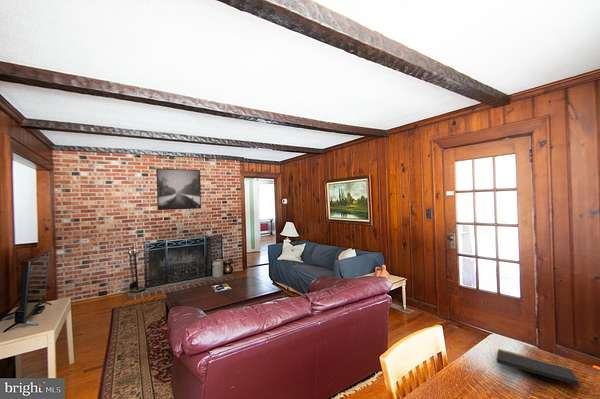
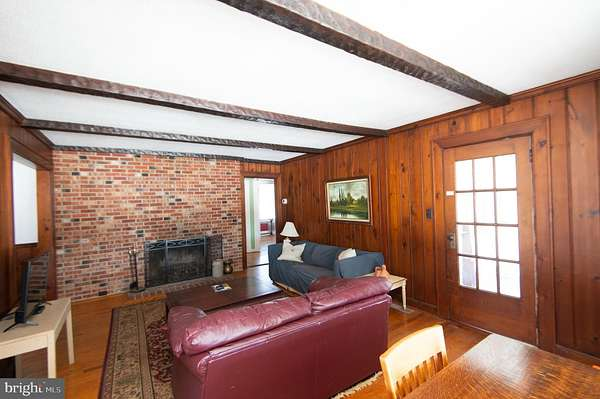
- notepad [496,348,582,395]
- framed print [155,167,202,211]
